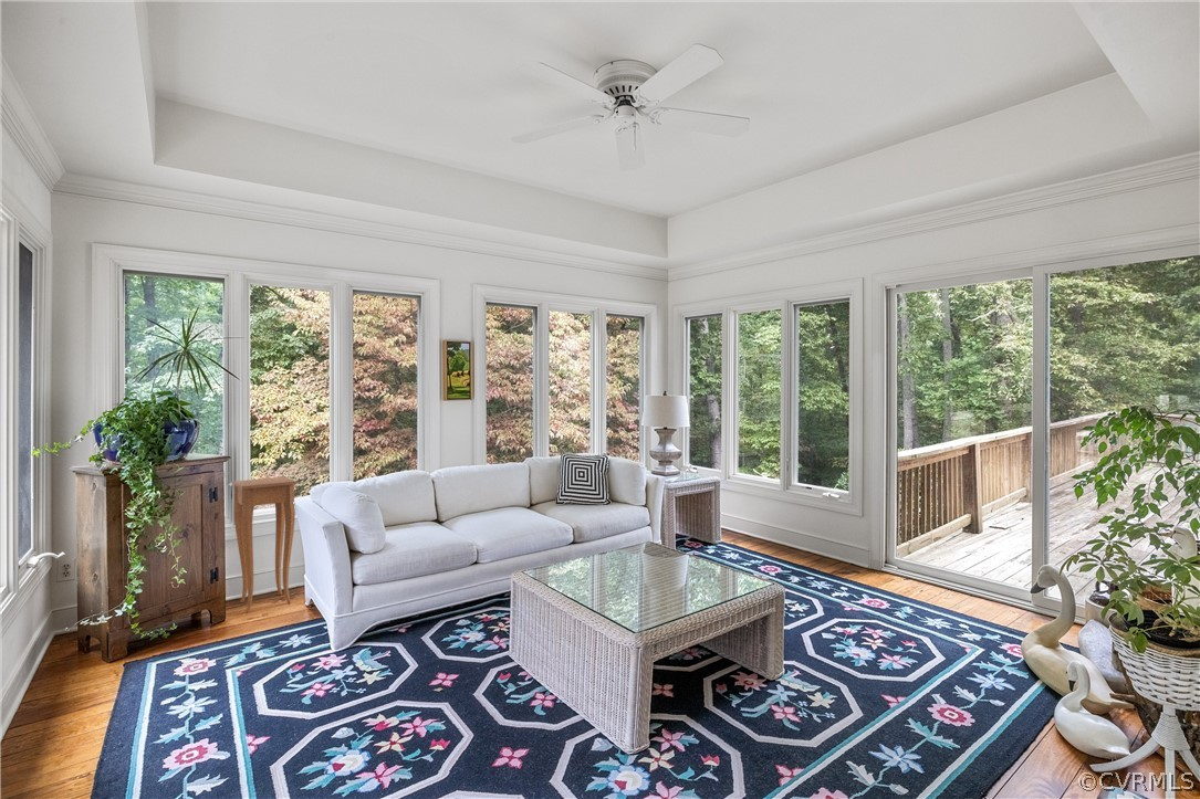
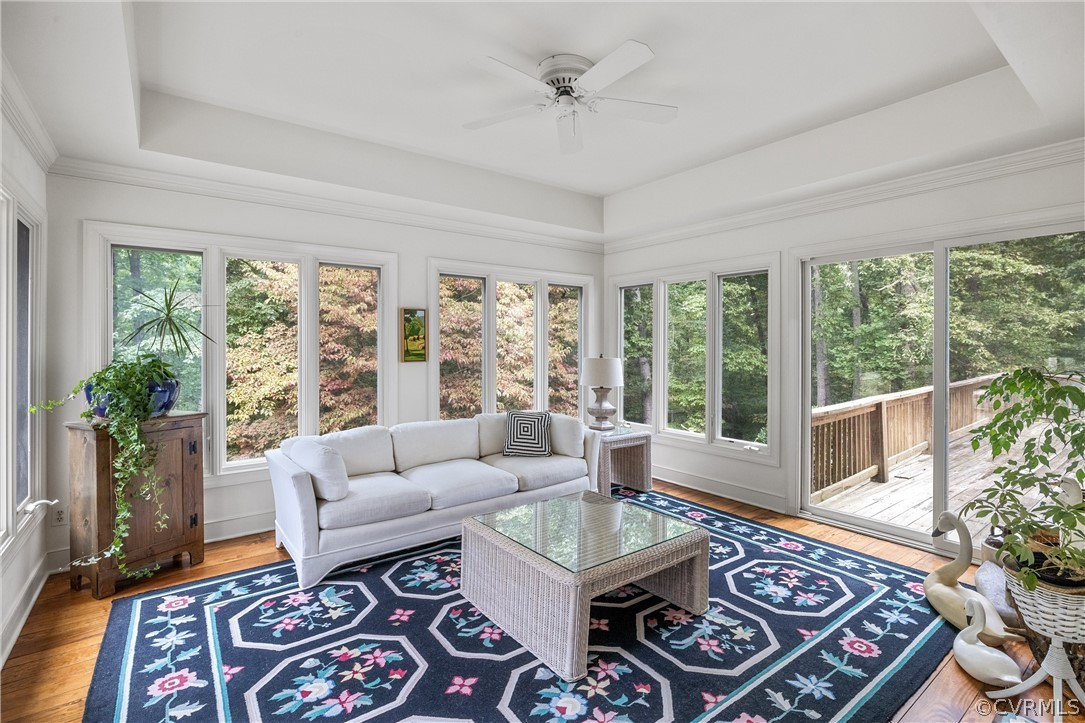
- side table [231,476,298,613]
